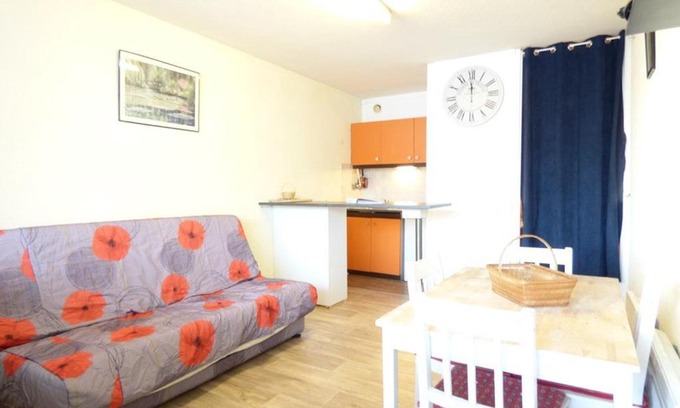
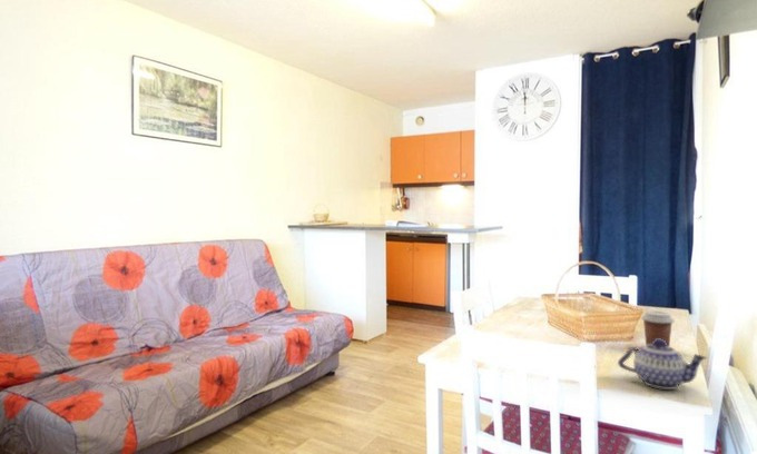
+ coffee cup [640,309,676,347]
+ teapot [617,338,709,391]
